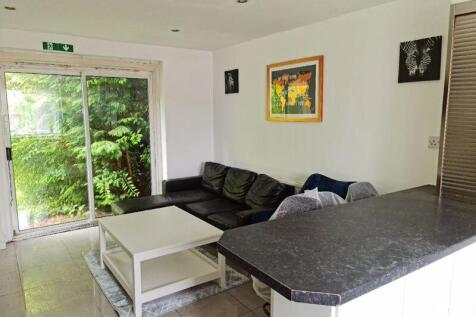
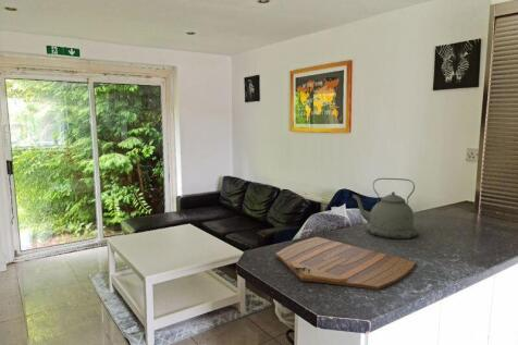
+ cutting board [274,236,417,291]
+ kettle [351,177,418,241]
